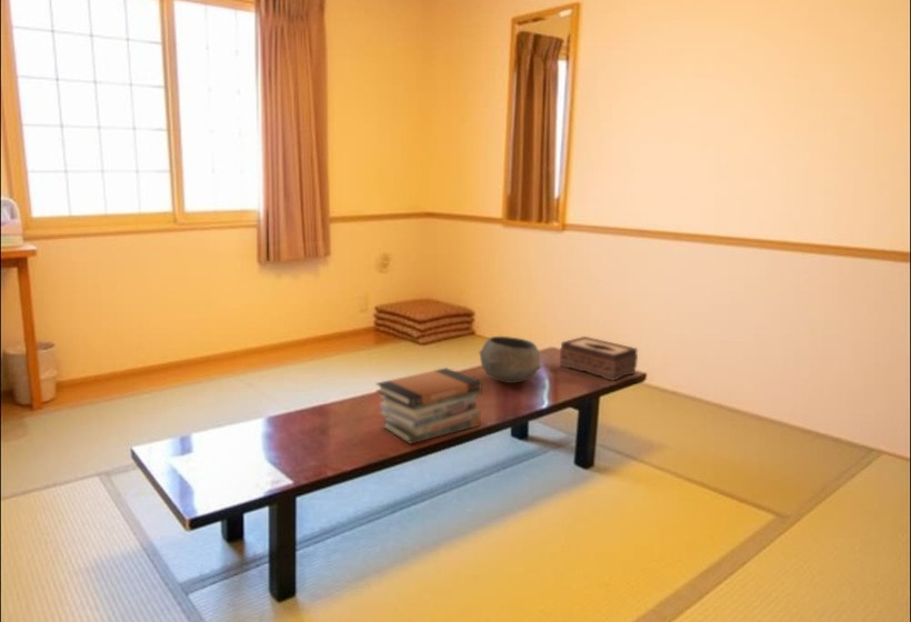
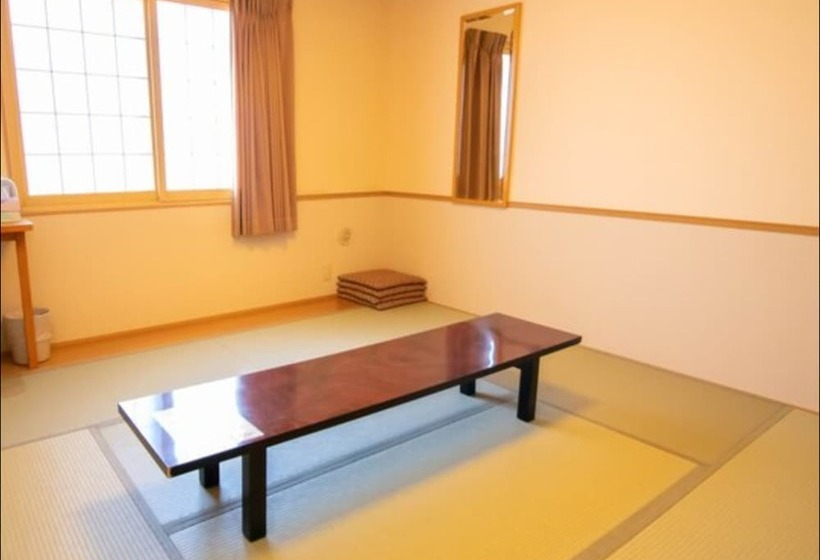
- book stack [376,367,483,445]
- tissue box [559,335,639,382]
- bowl [478,335,542,384]
